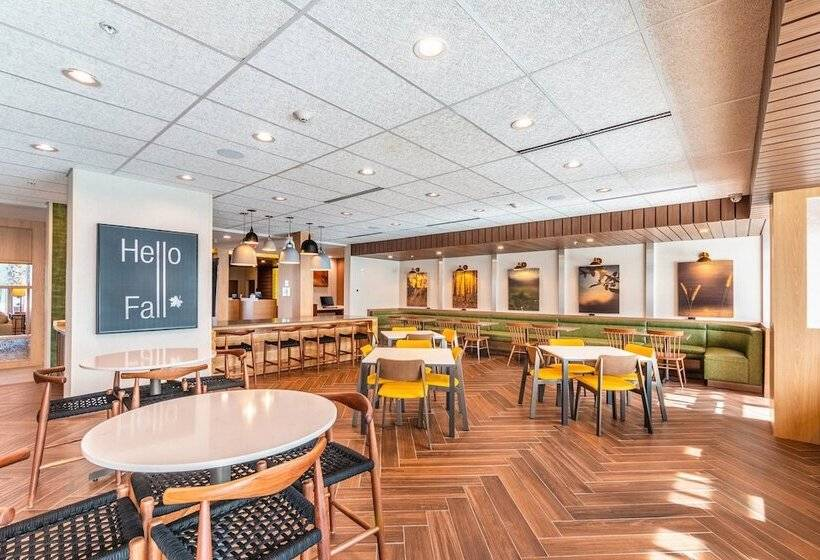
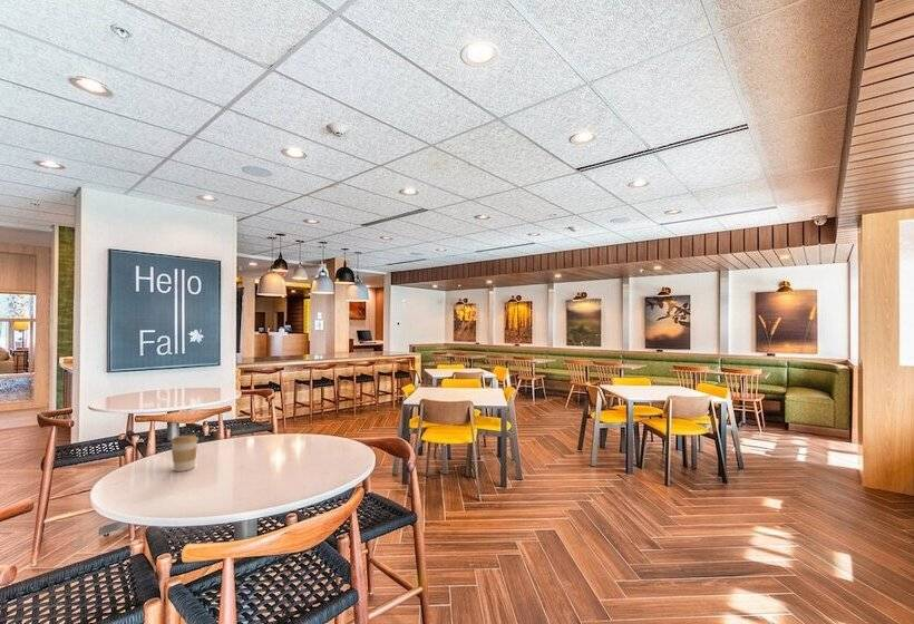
+ coffee cup [169,433,200,472]
